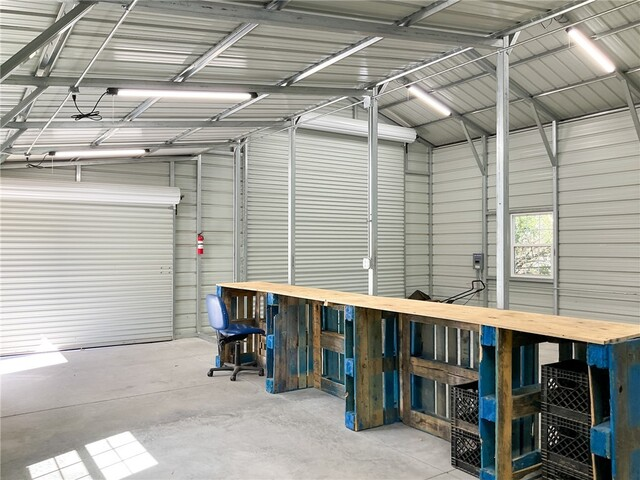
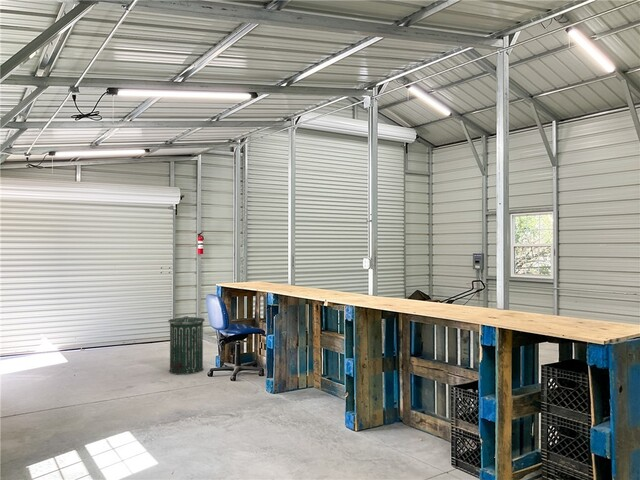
+ trash can [167,315,206,376]
